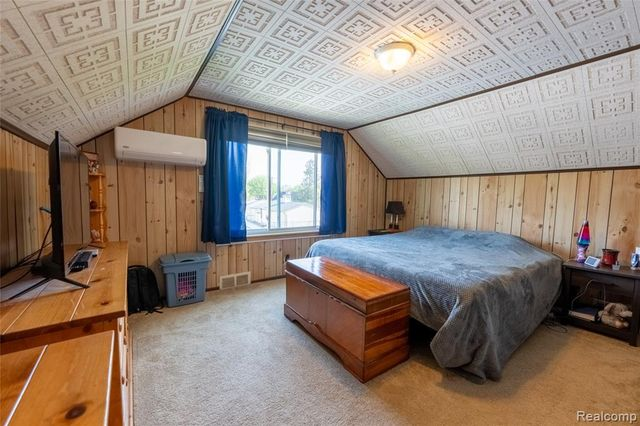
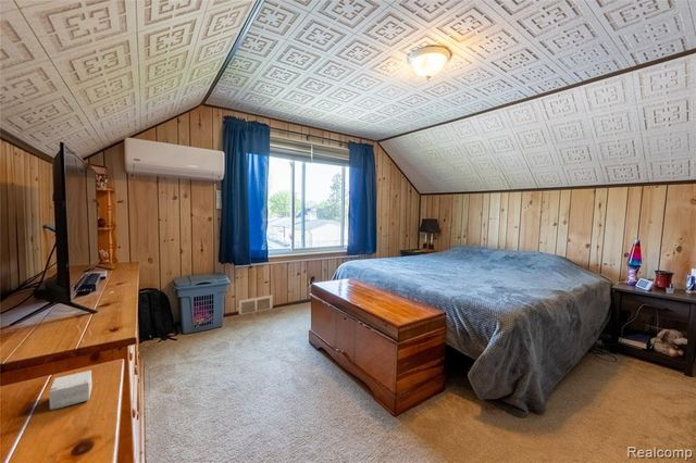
+ small box [48,370,94,411]
